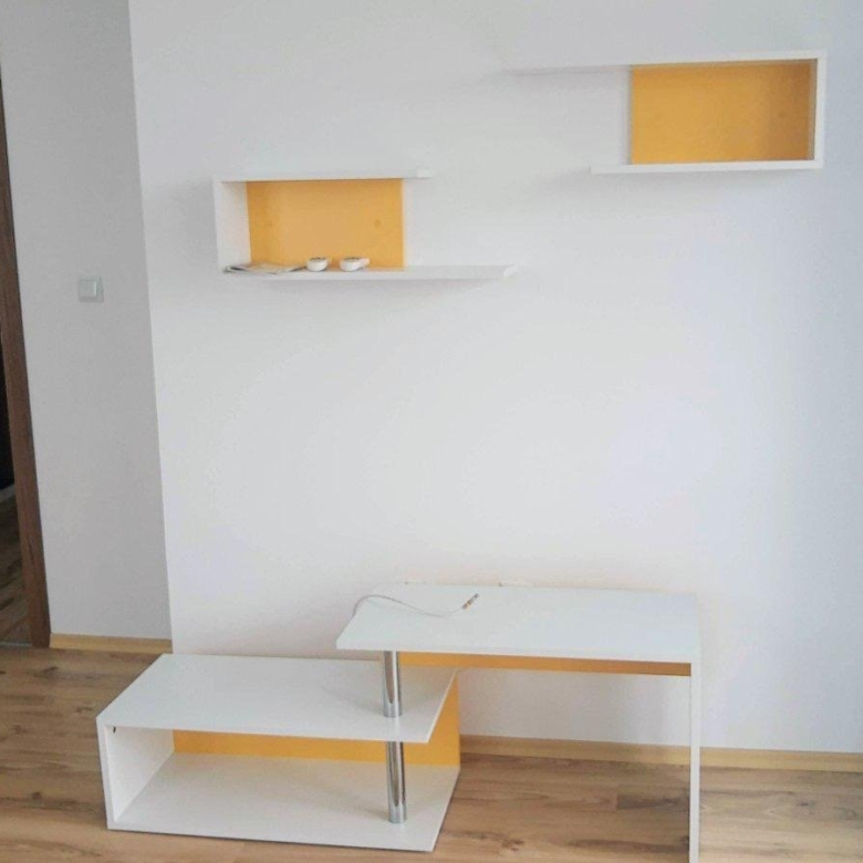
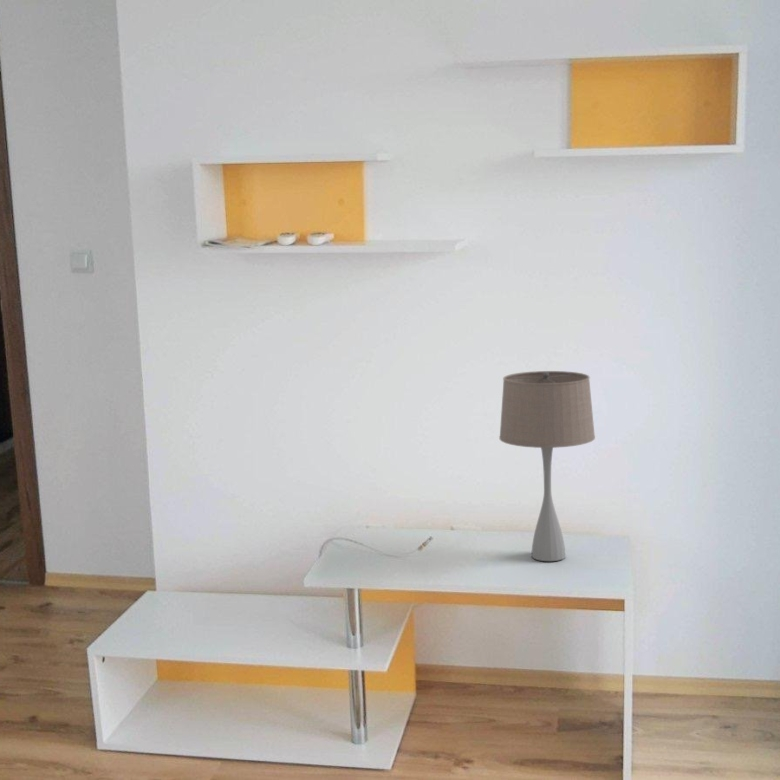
+ table lamp [498,370,596,562]
